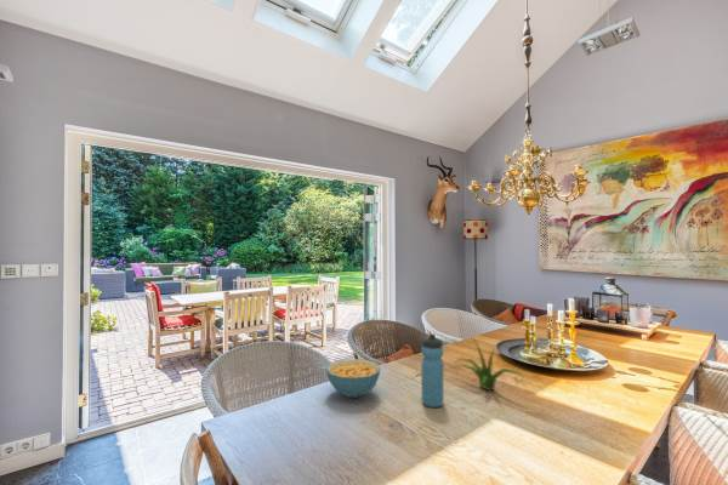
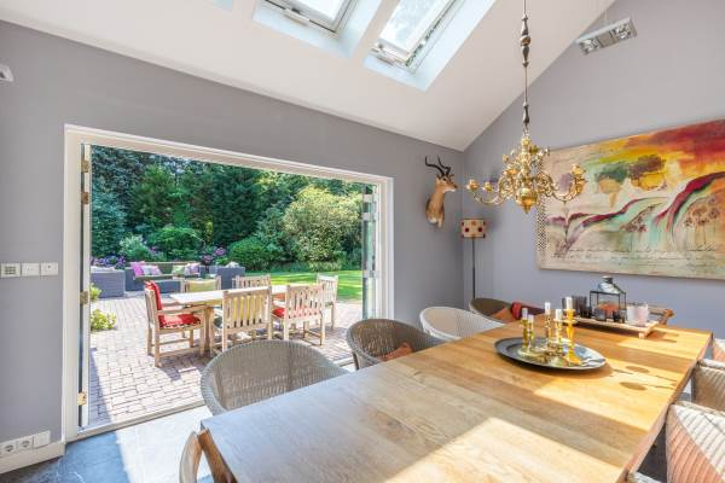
- cereal bowl [325,358,382,399]
- plant [450,333,528,394]
- water bottle [421,332,444,409]
